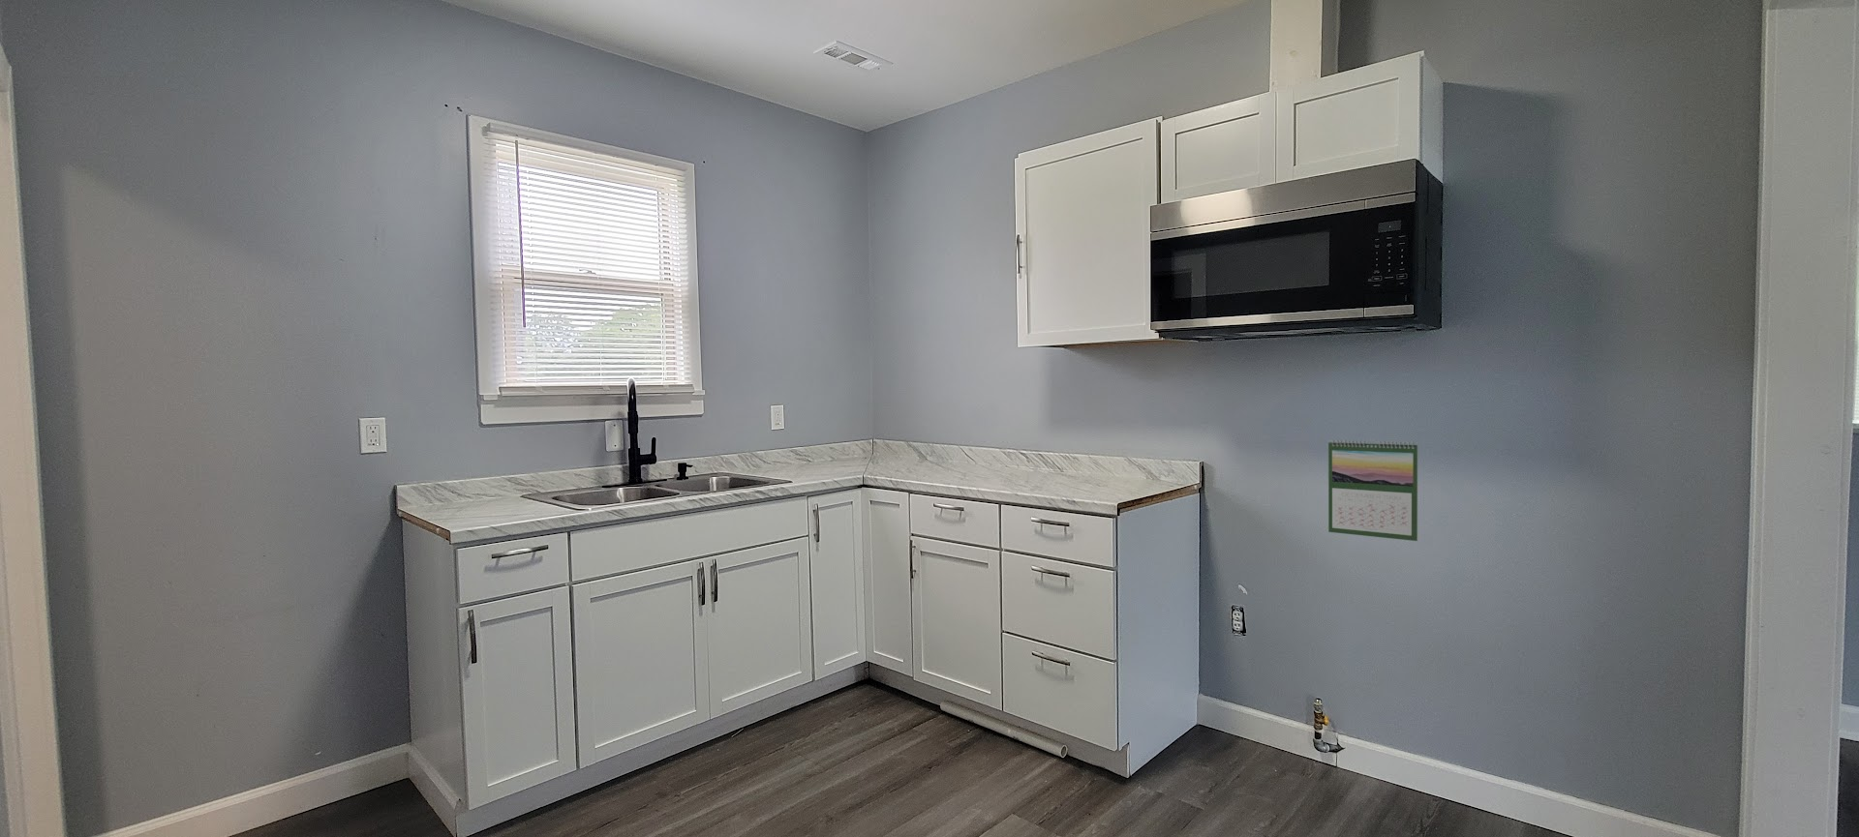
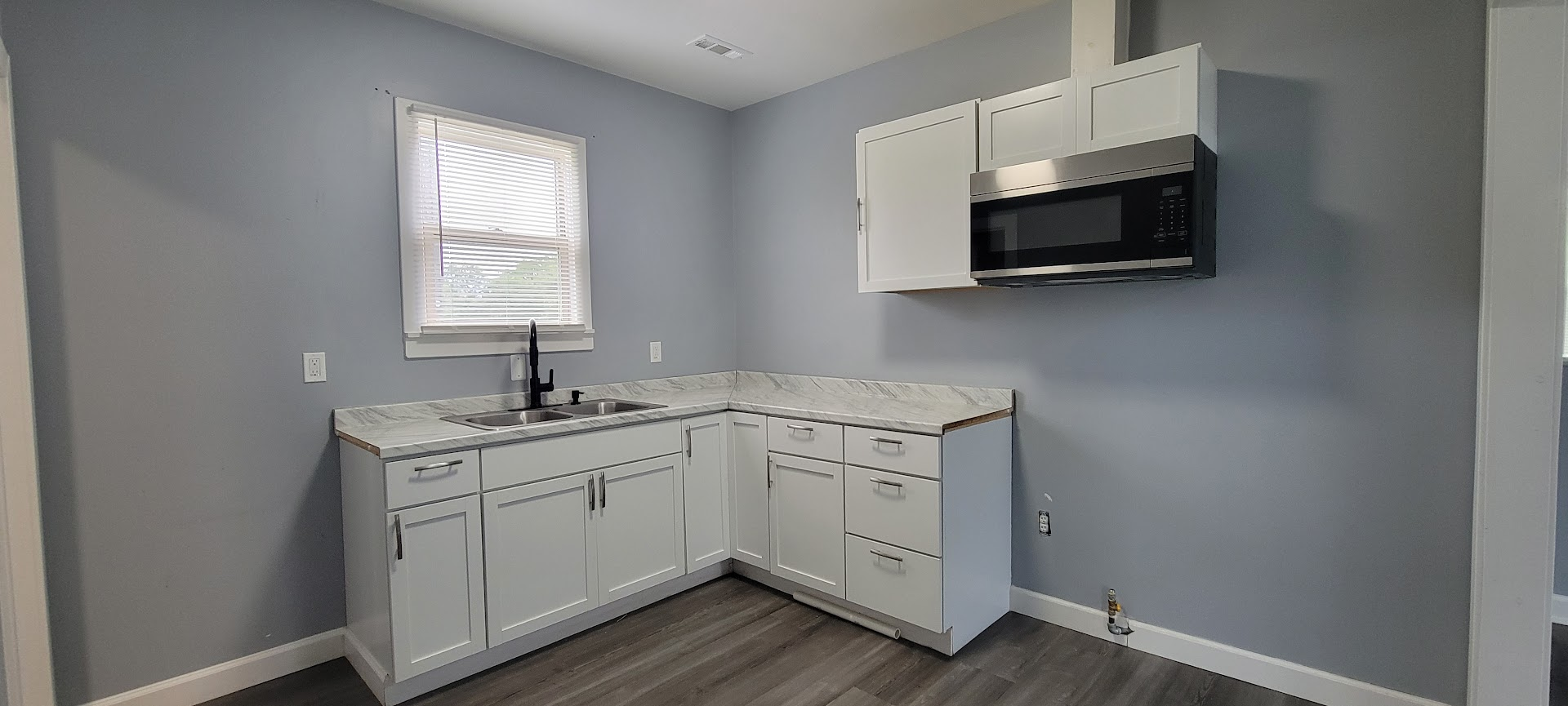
- calendar [1328,439,1418,542]
